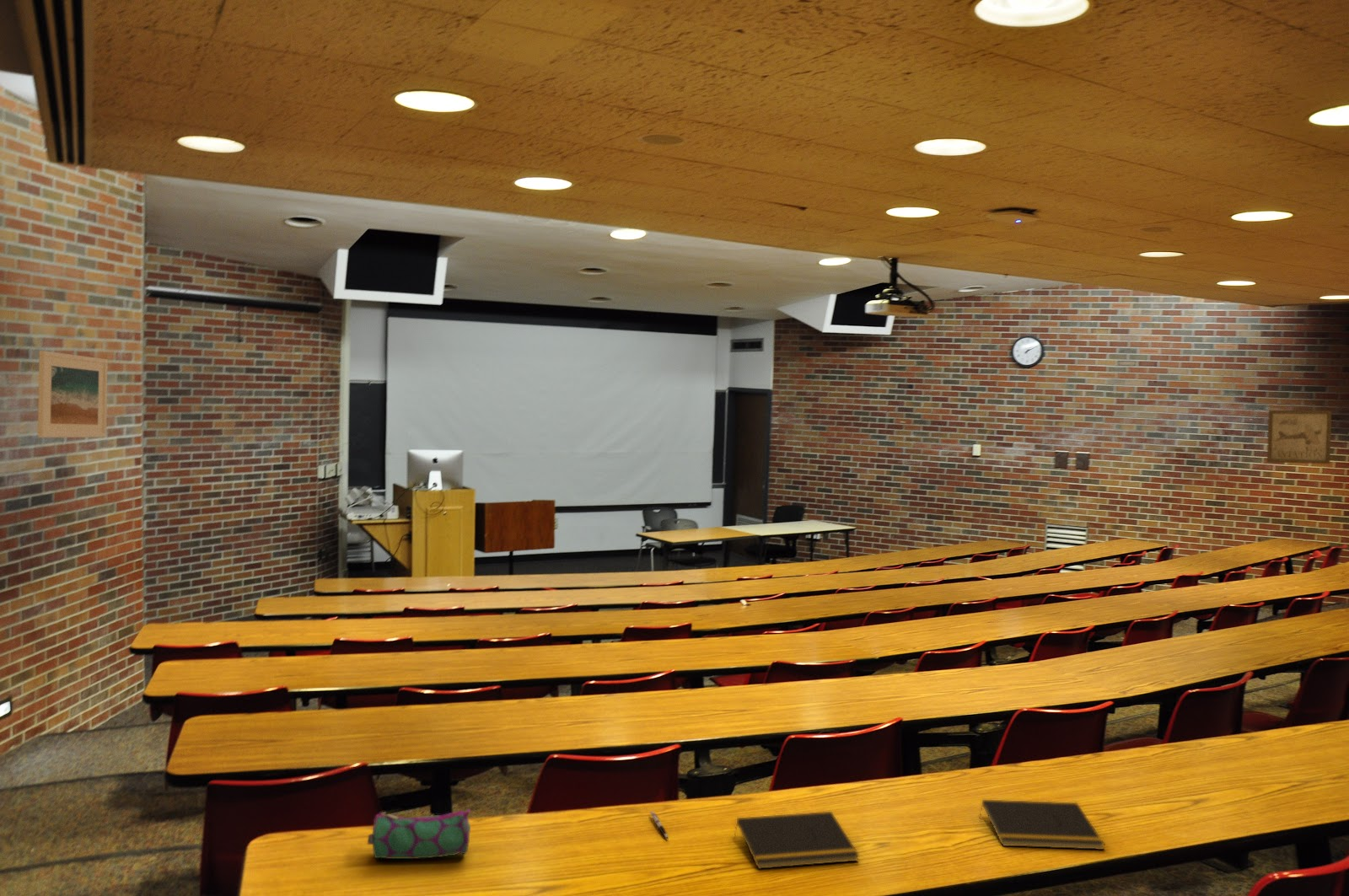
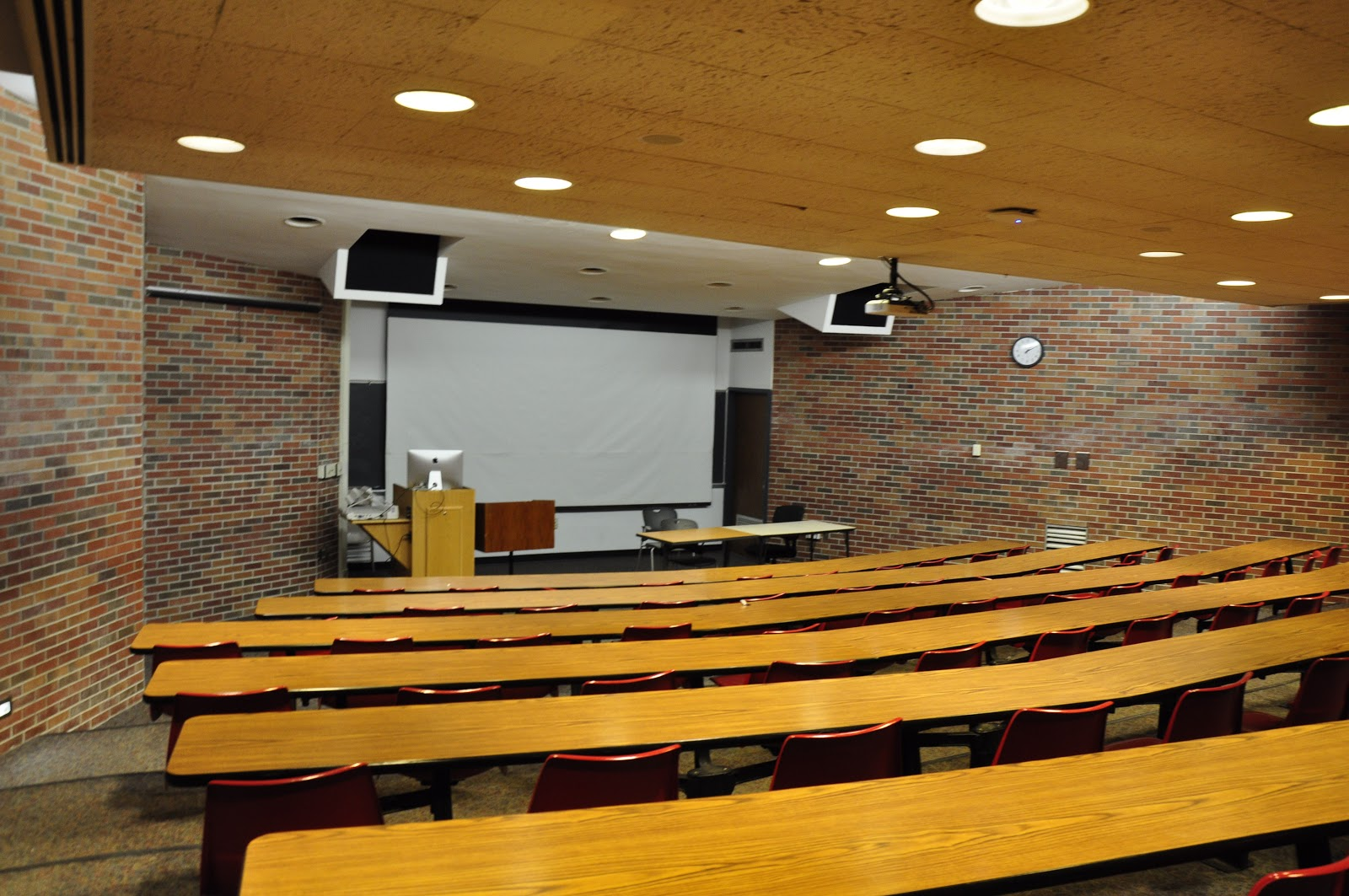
- wall art [1266,410,1332,464]
- pen [650,810,669,840]
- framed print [37,350,109,438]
- notepad [734,811,860,870]
- pencil case [367,808,471,860]
- notepad [979,799,1105,850]
